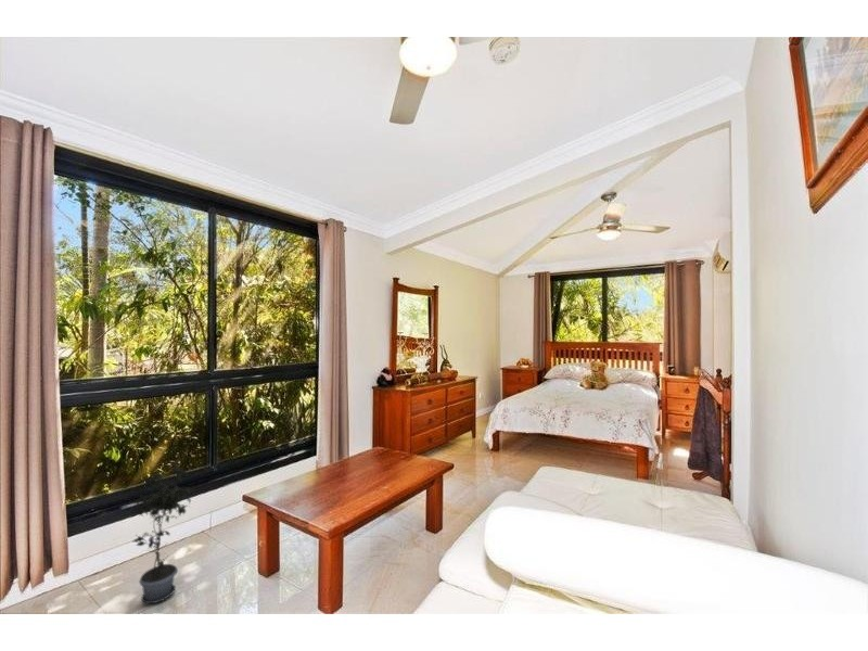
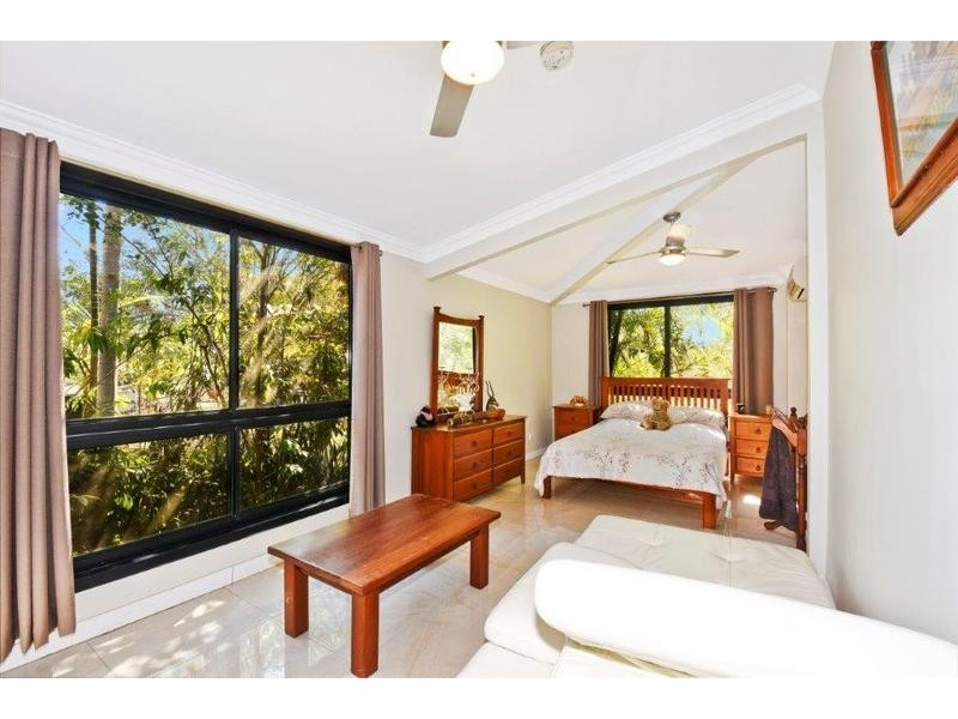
- potted plant [124,462,195,604]
